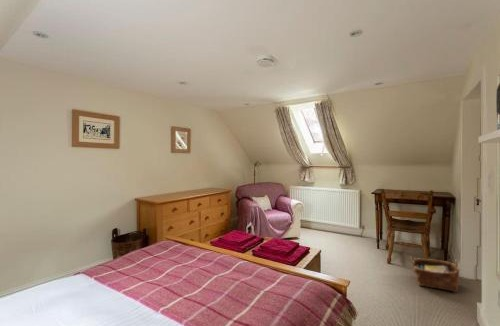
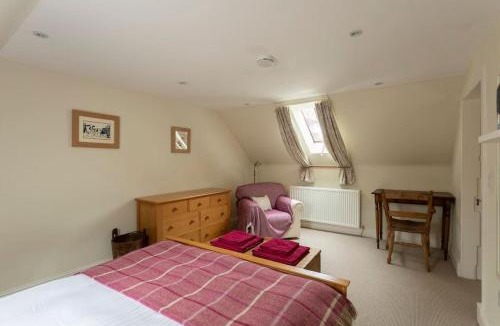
- woven basket [409,255,461,293]
